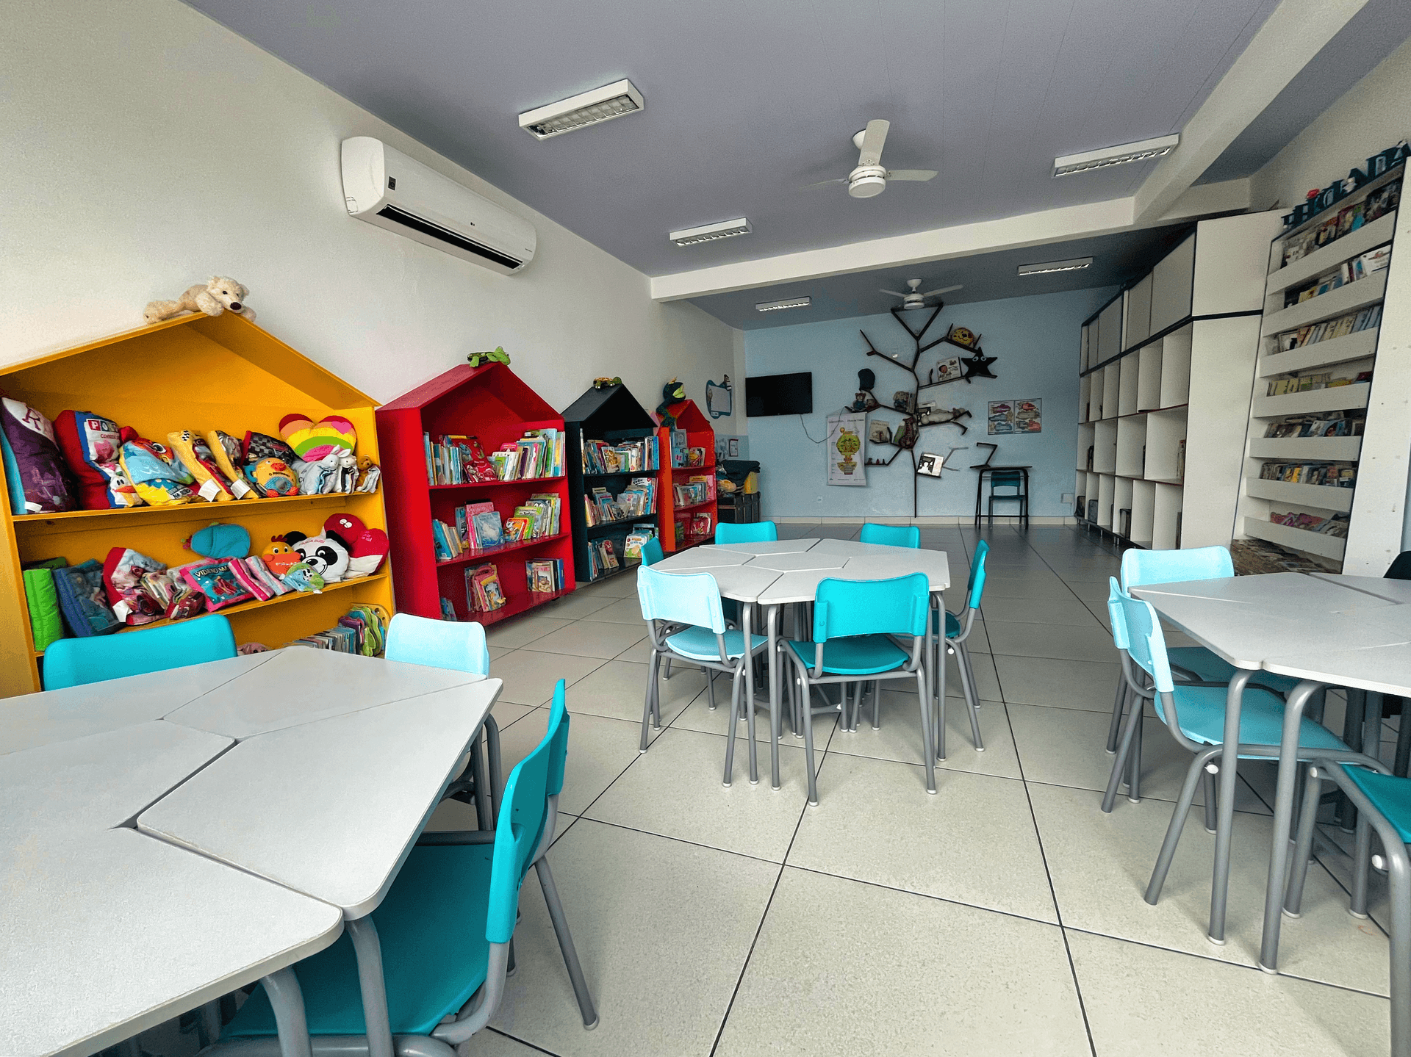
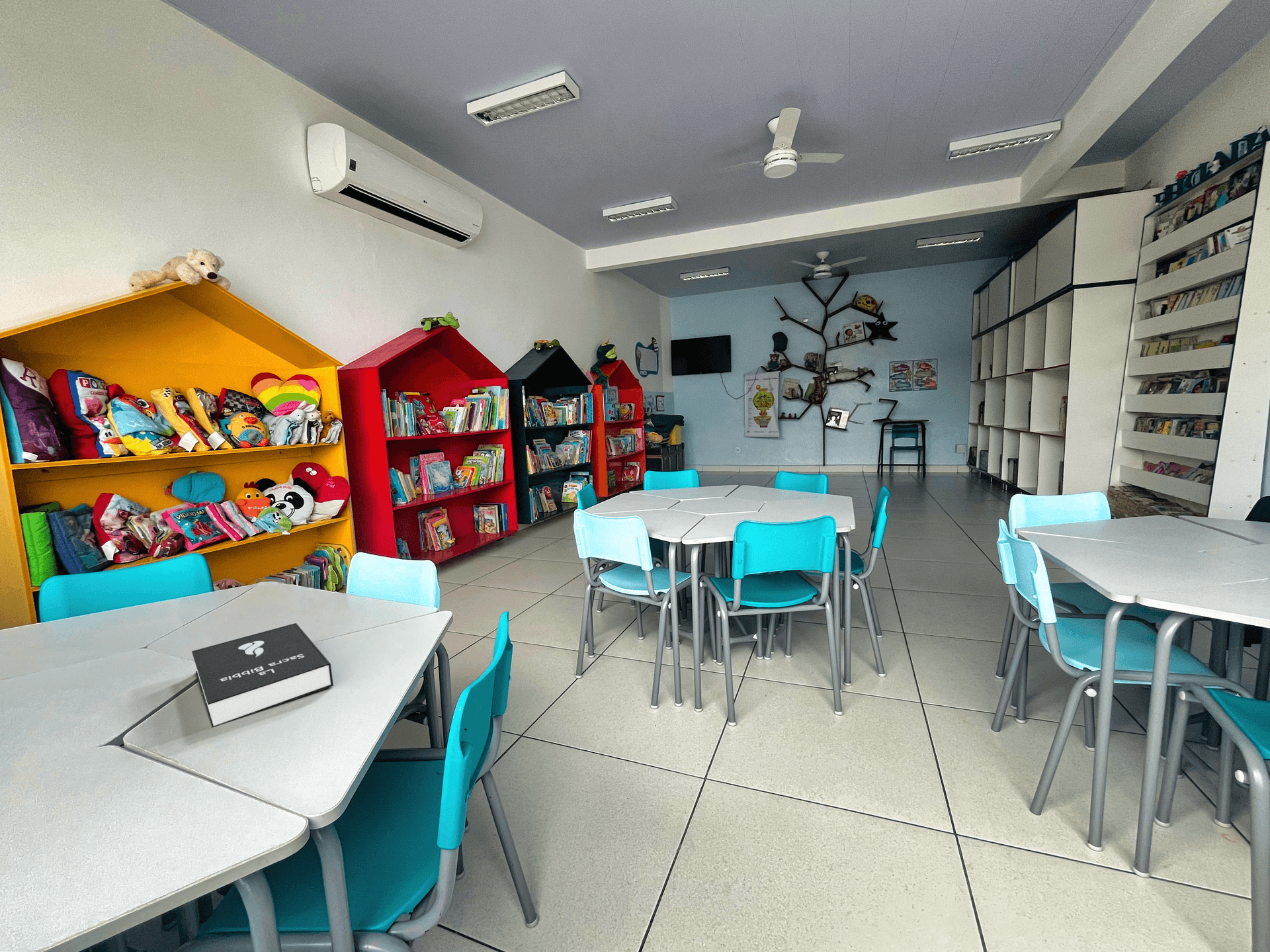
+ booklet [191,623,334,728]
